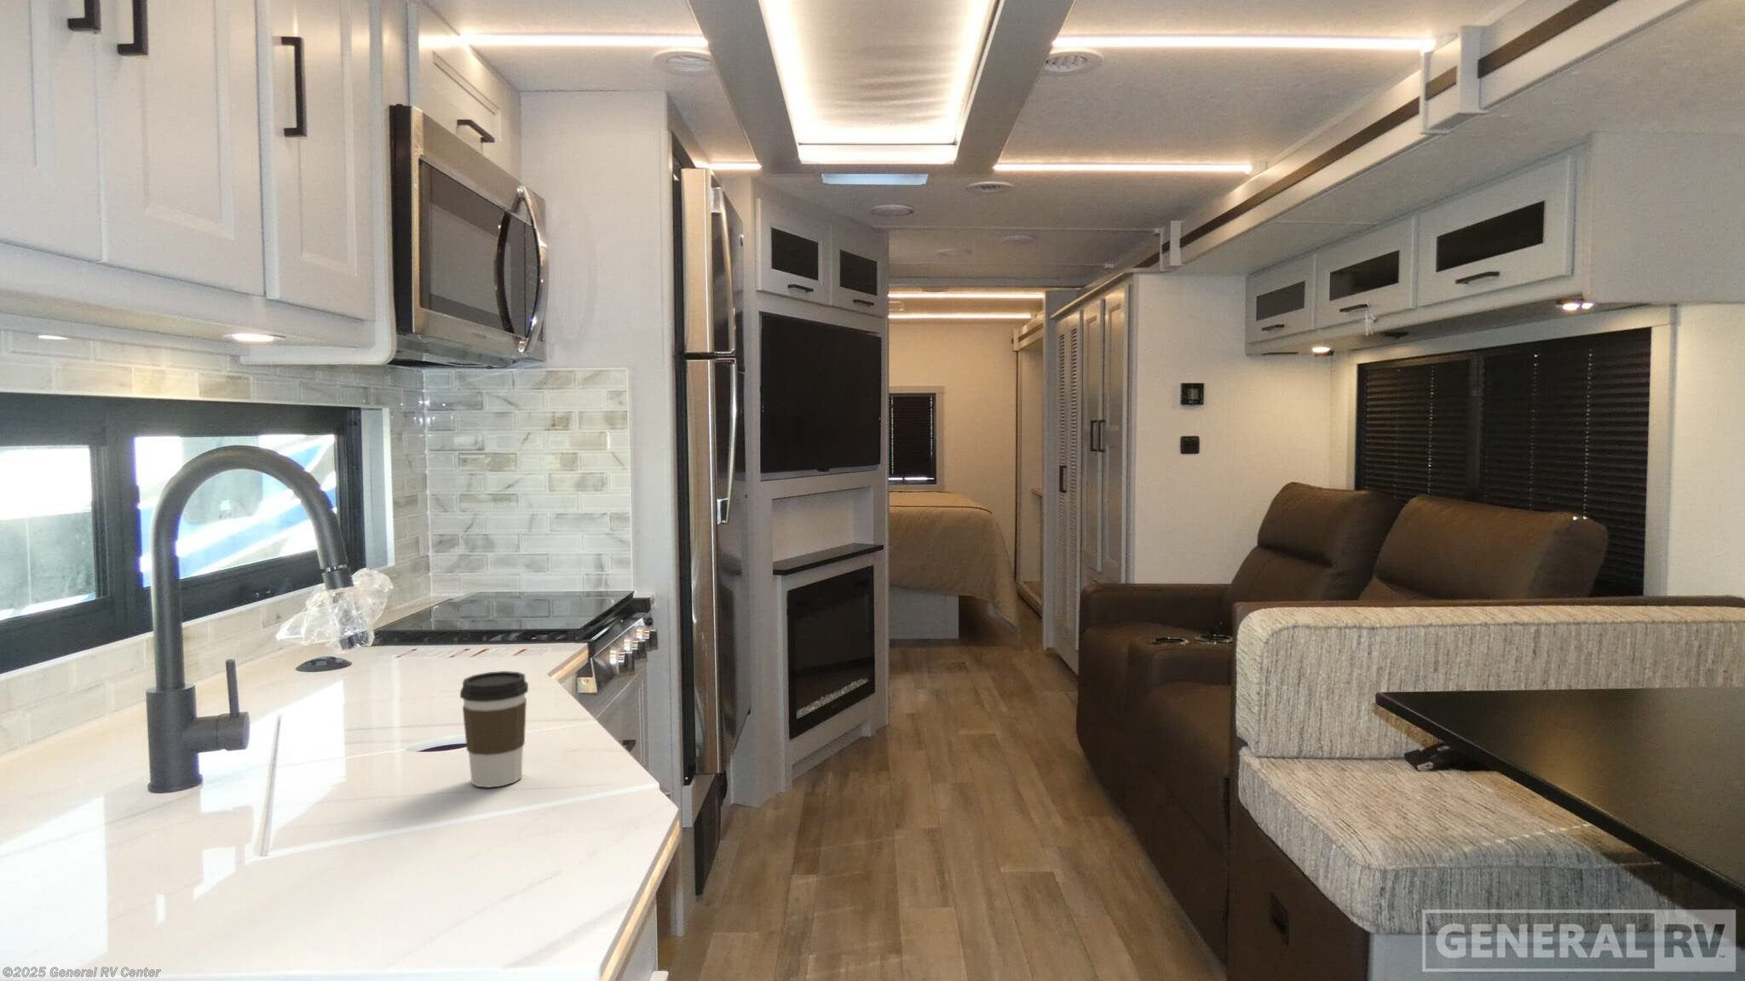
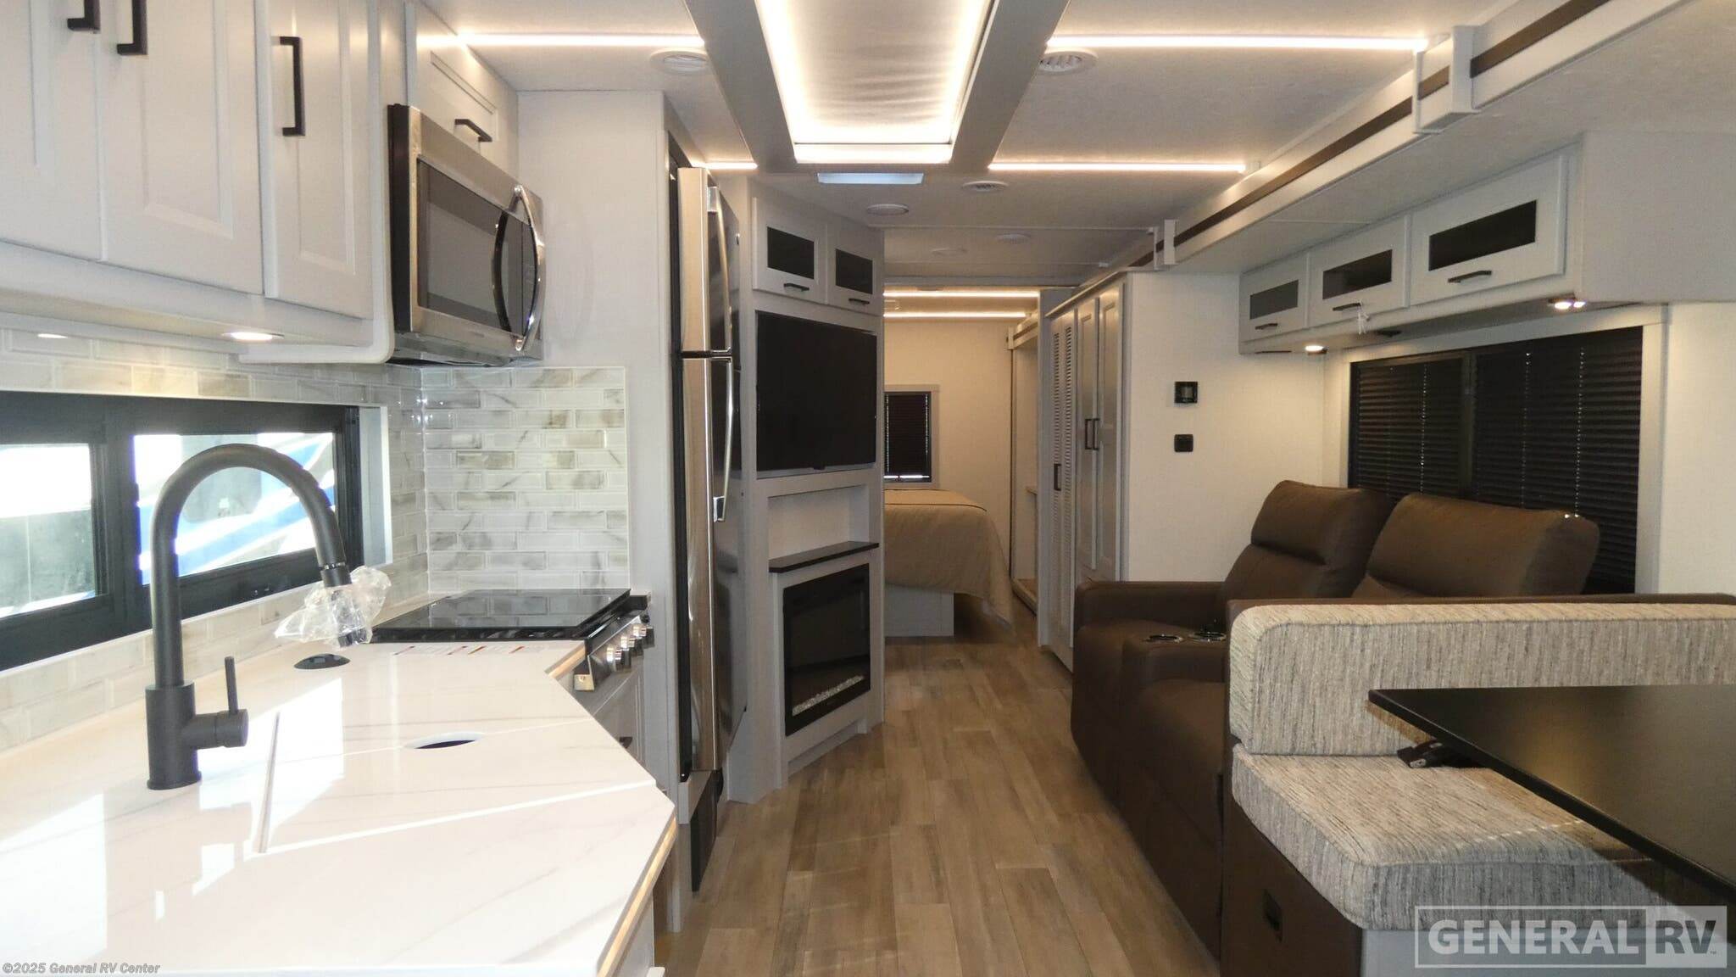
- coffee cup [459,671,529,788]
